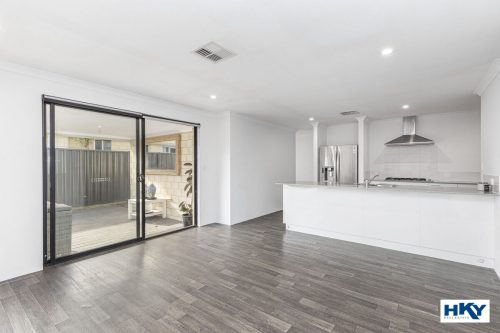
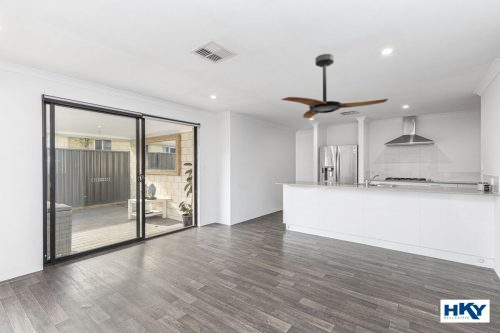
+ ceiling fan [280,53,389,119]
